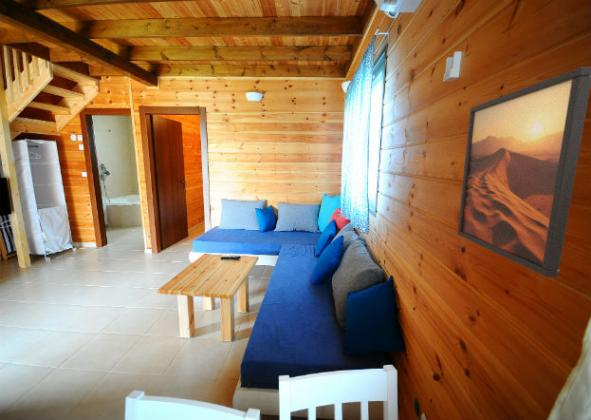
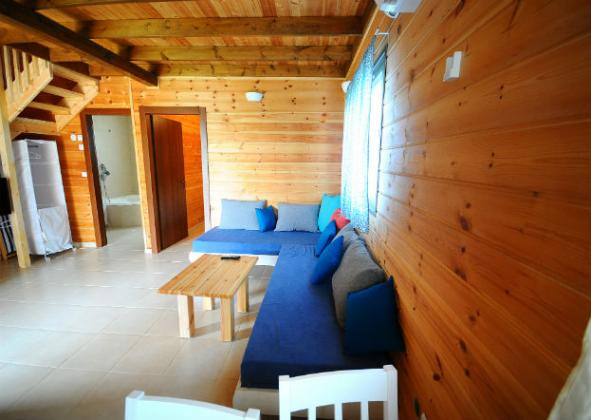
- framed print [456,66,591,279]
